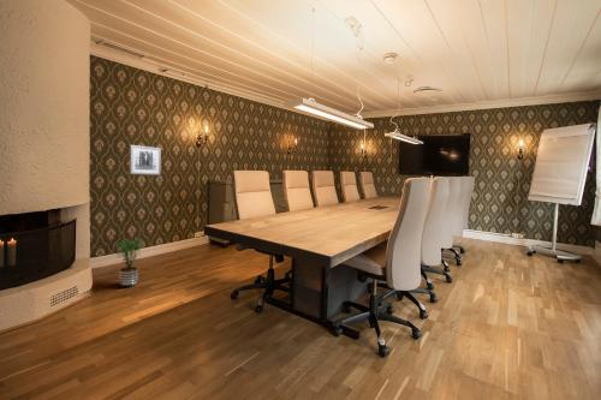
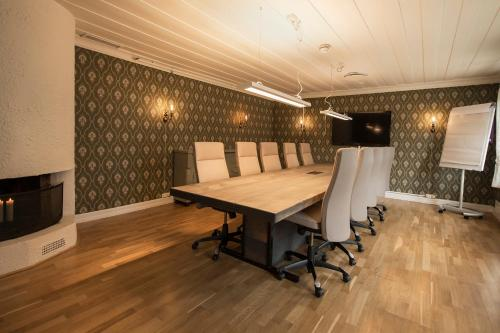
- potted plant [113,237,147,288]
- wall art [129,144,162,177]
